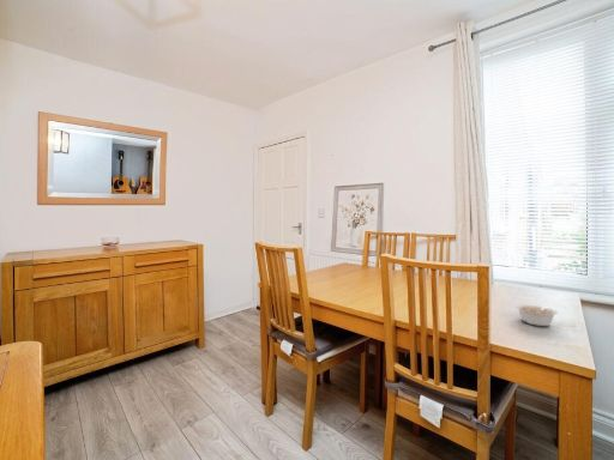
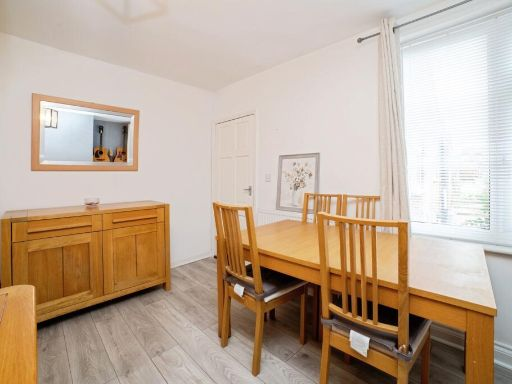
- legume [514,302,559,327]
